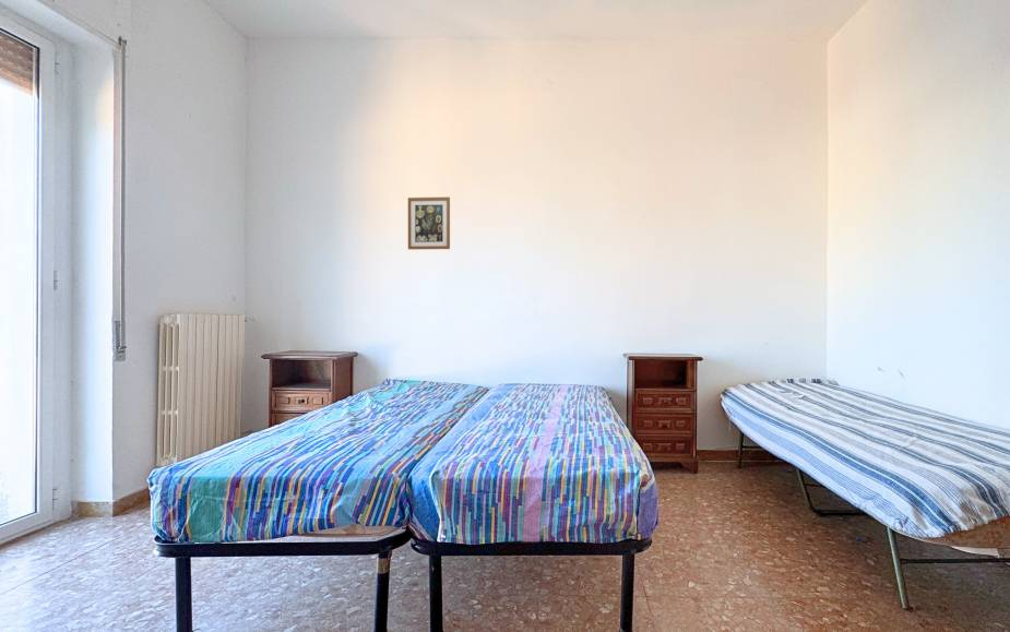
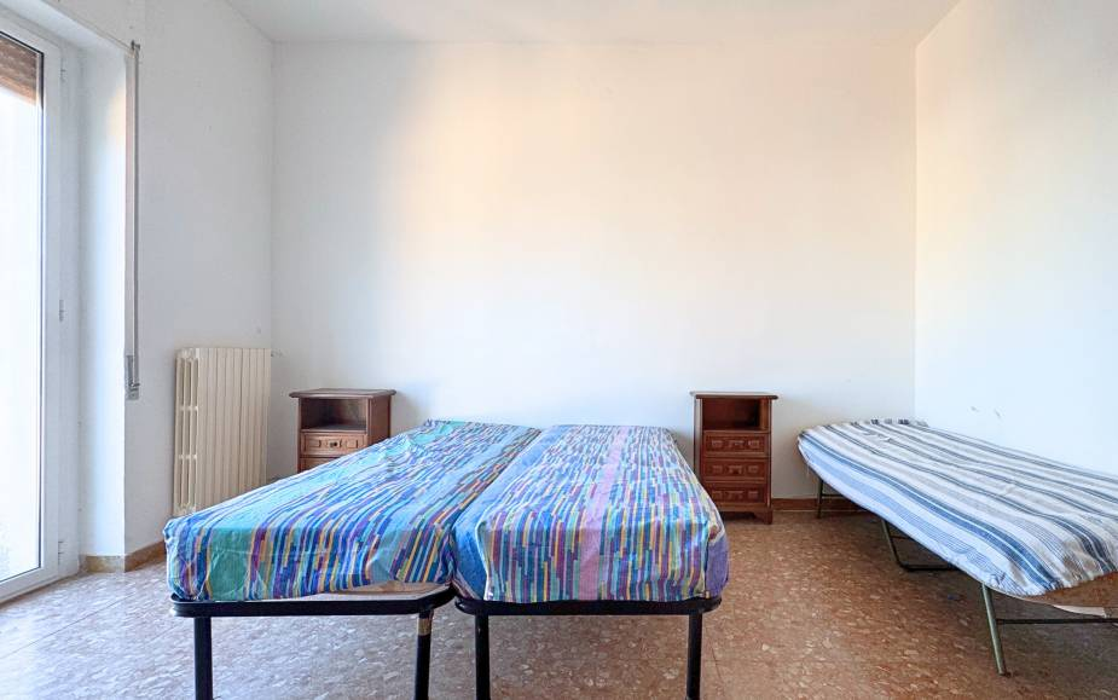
- wall art [407,196,451,250]
